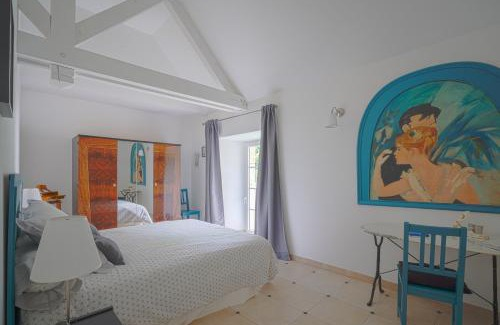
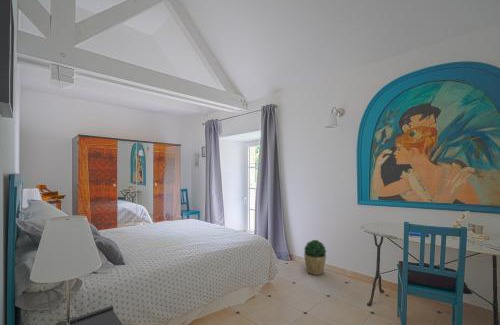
+ potted plant [303,239,327,276]
